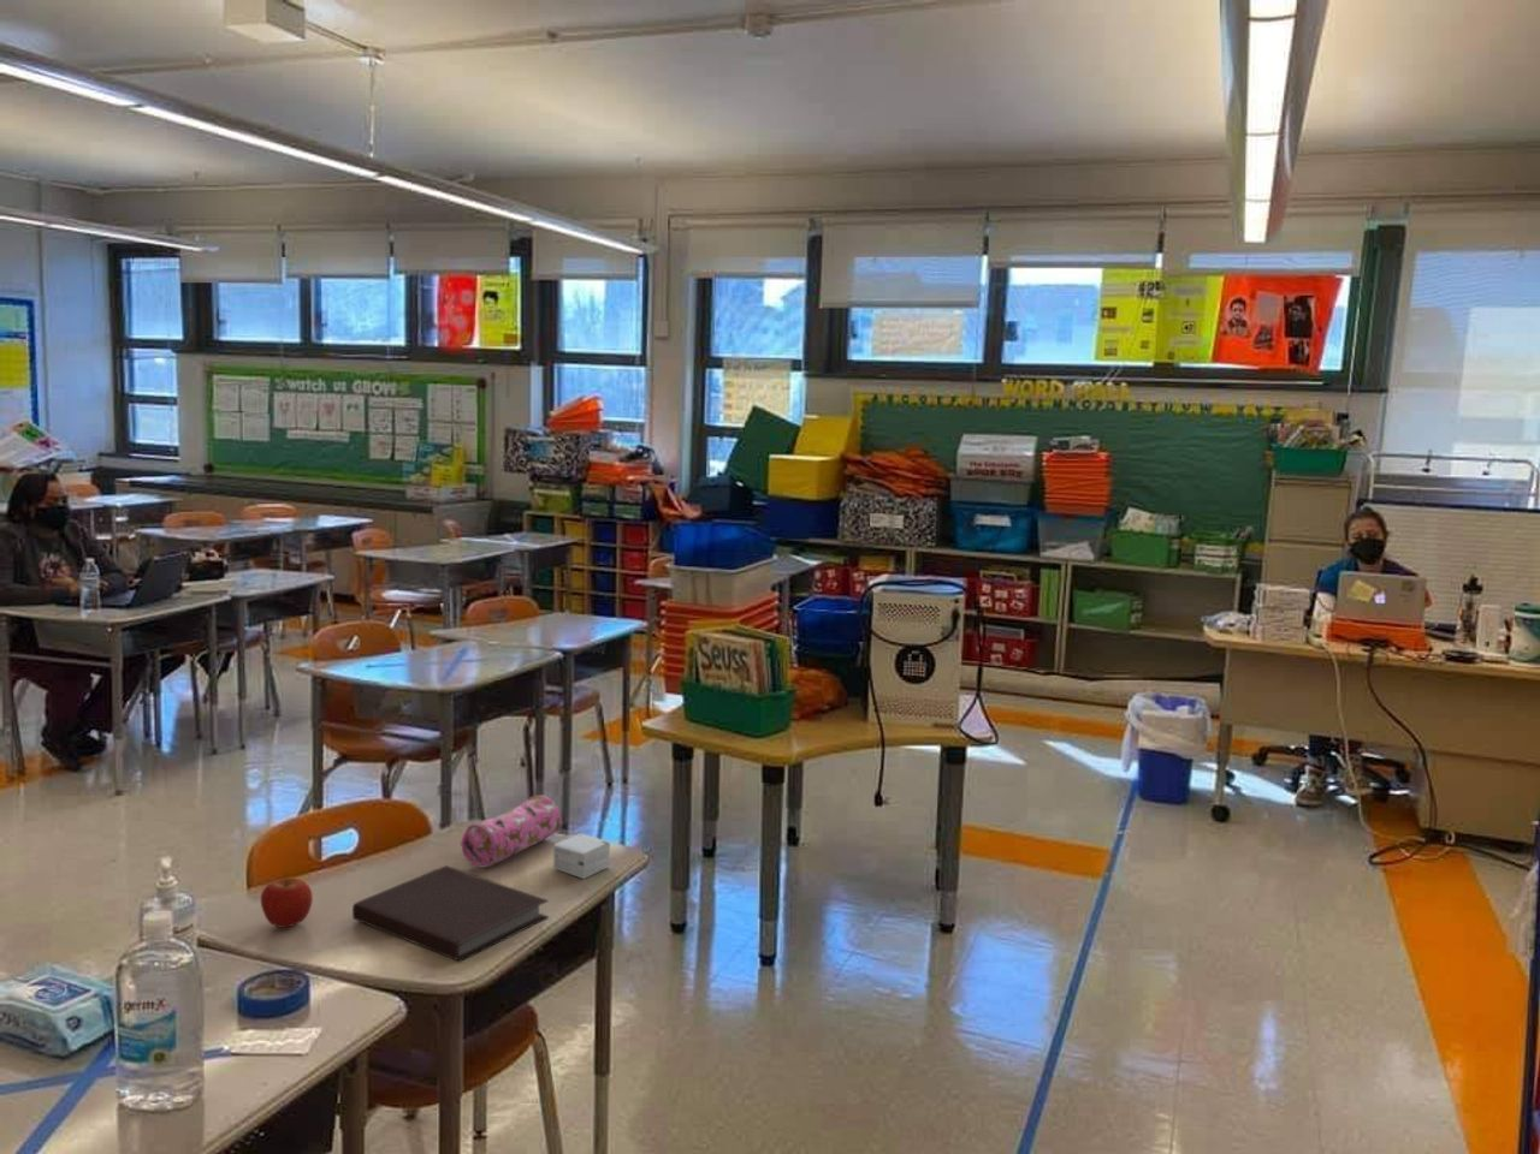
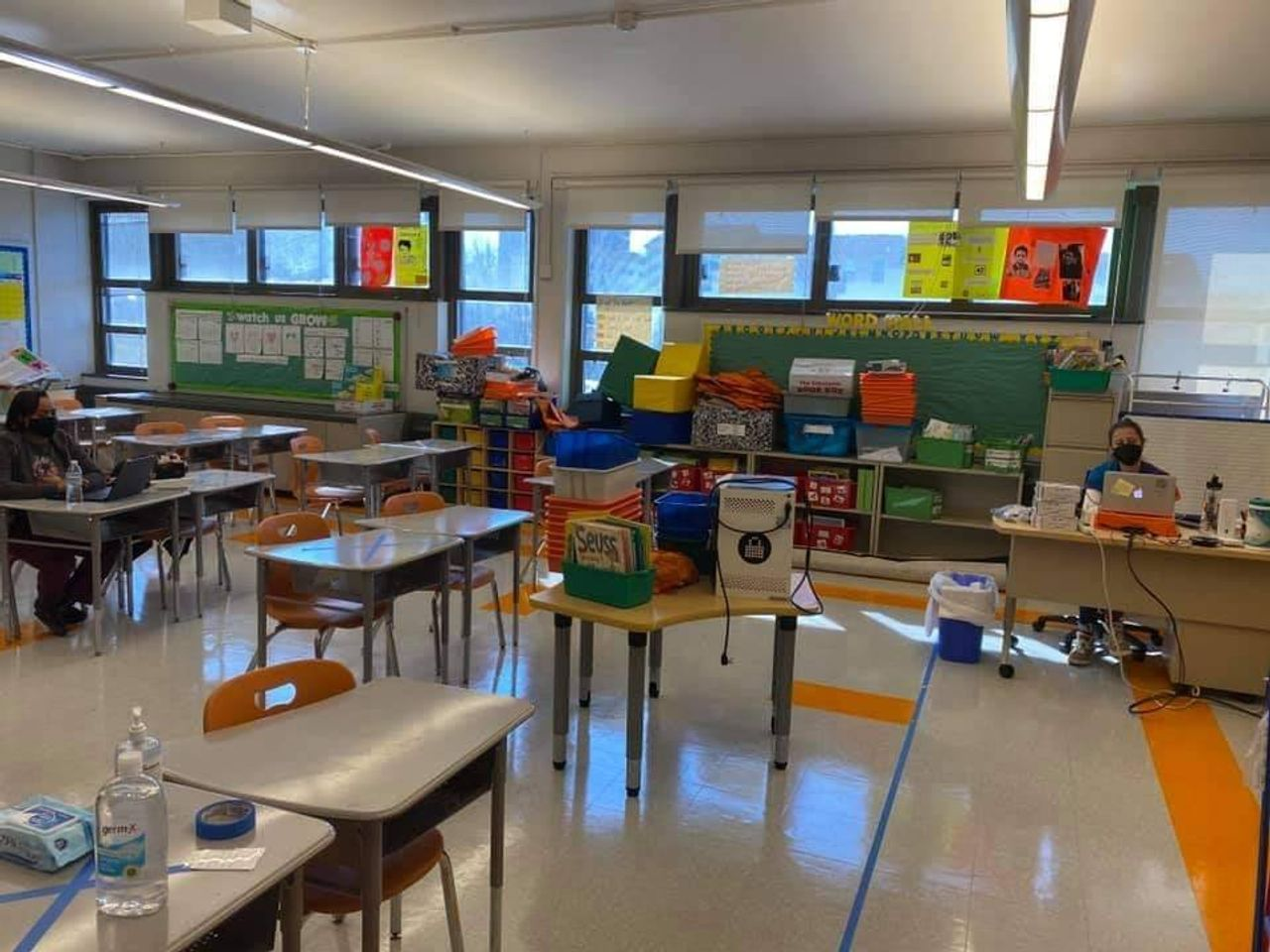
- pencil case [460,793,561,868]
- small box [552,833,611,880]
- apple [259,876,314,930]
- notebook [352,864,549,962]
